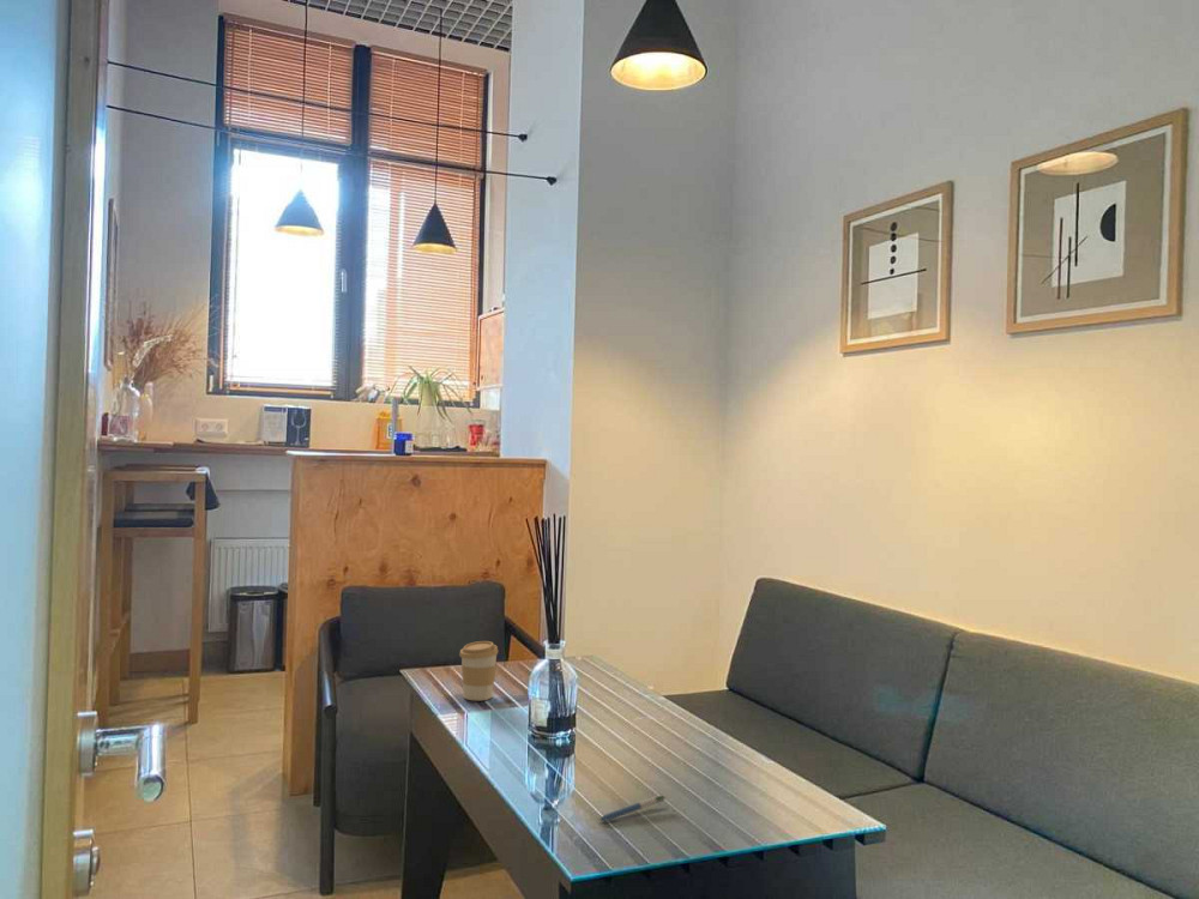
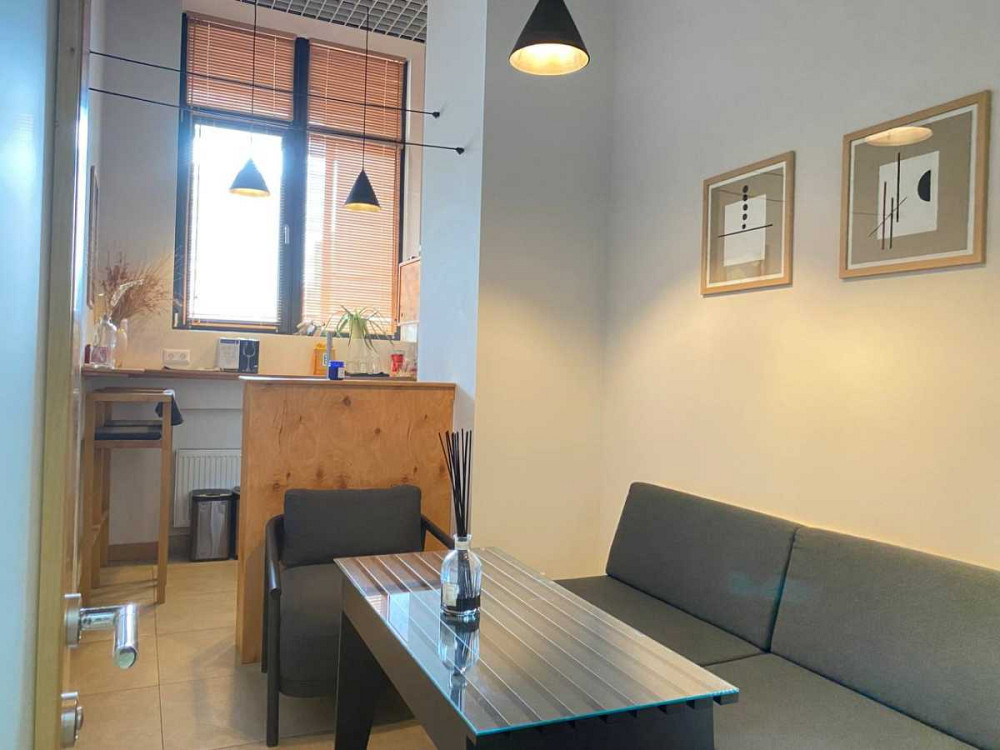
- coffee cup [458,640,499,702]
- pen [598,794,668,822]
